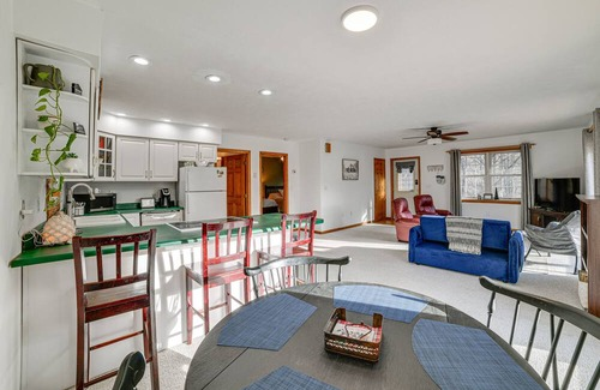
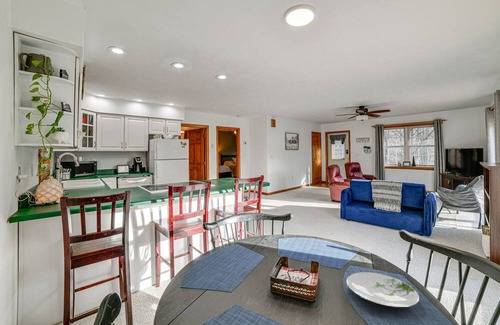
+ plate [345,271,421,309]
